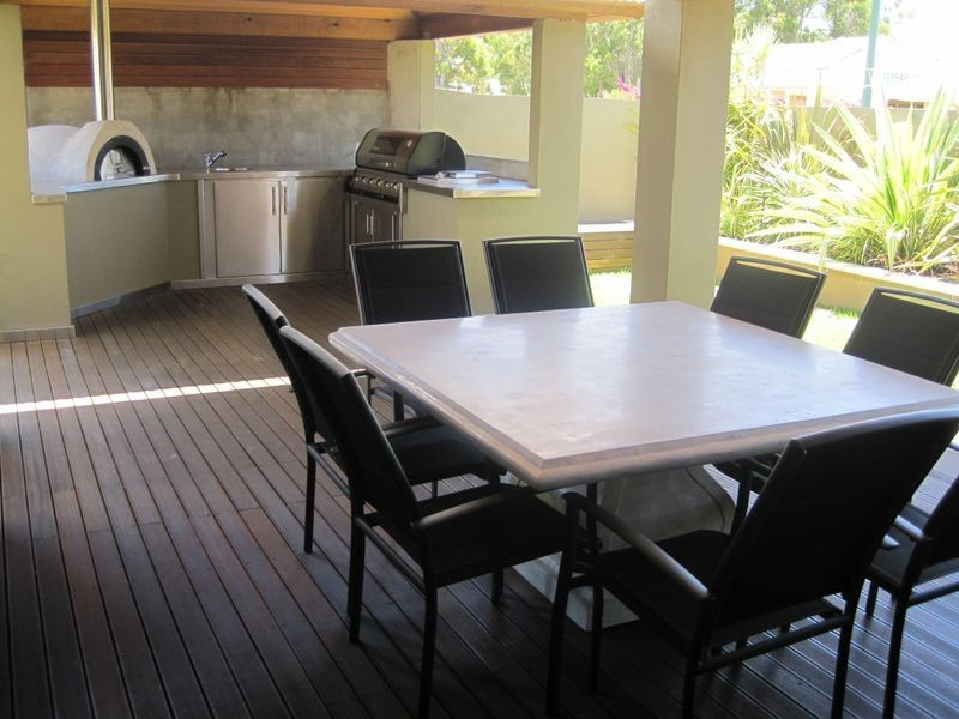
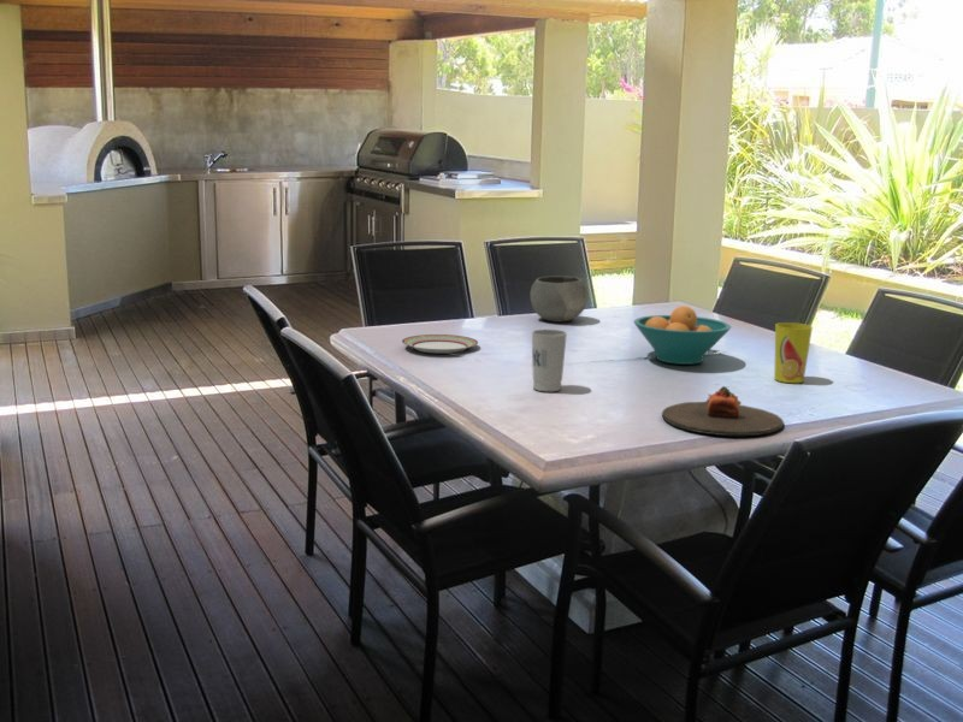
+ plate [401,333,479,355]
+ fruit bowl [632,304,732,366]
+ cup [773,321,814,384]
+ bowl [530,274,589,324]
+ cup [531,329,568,392]
+ plate [661,385,785,437]
